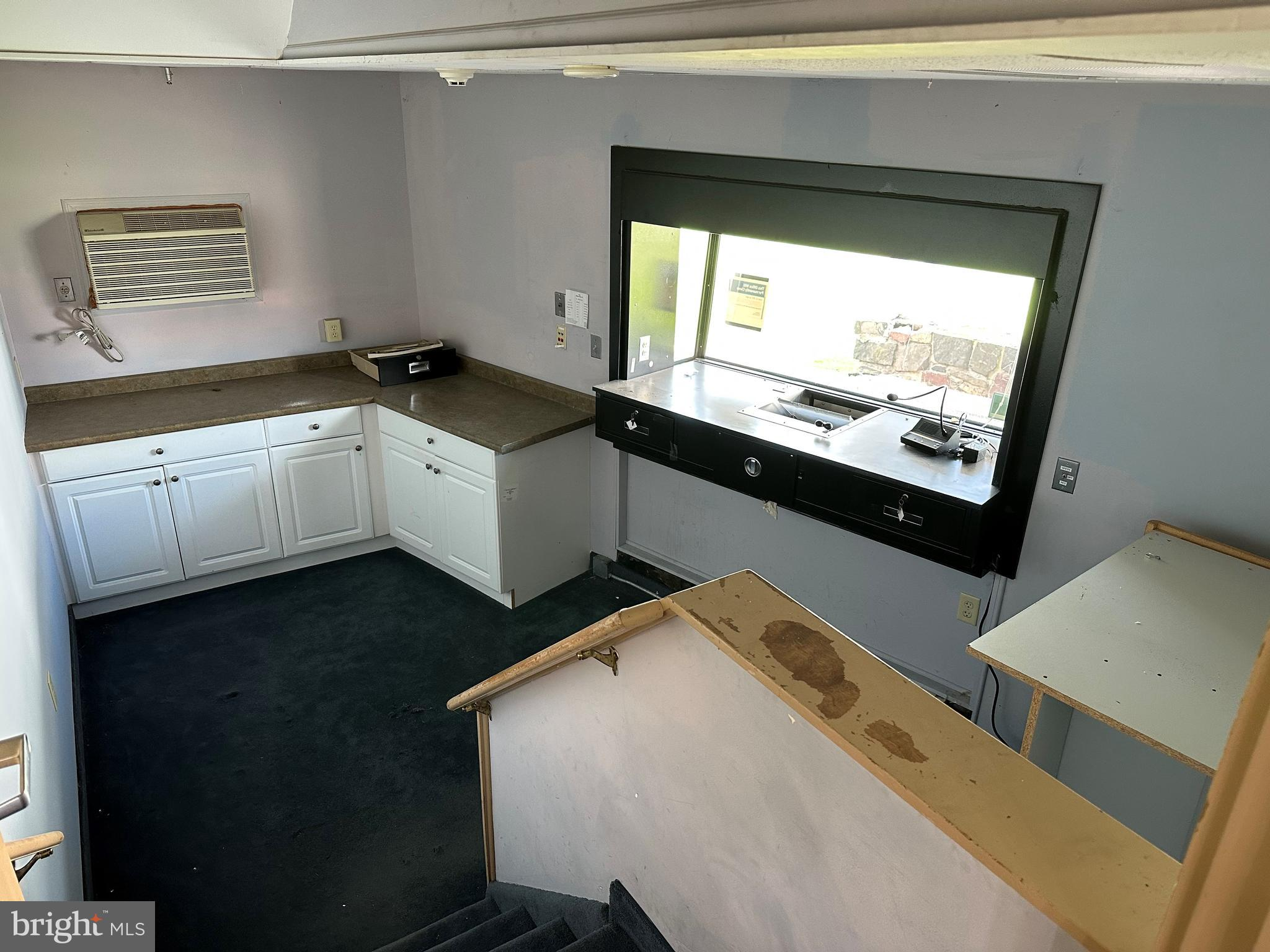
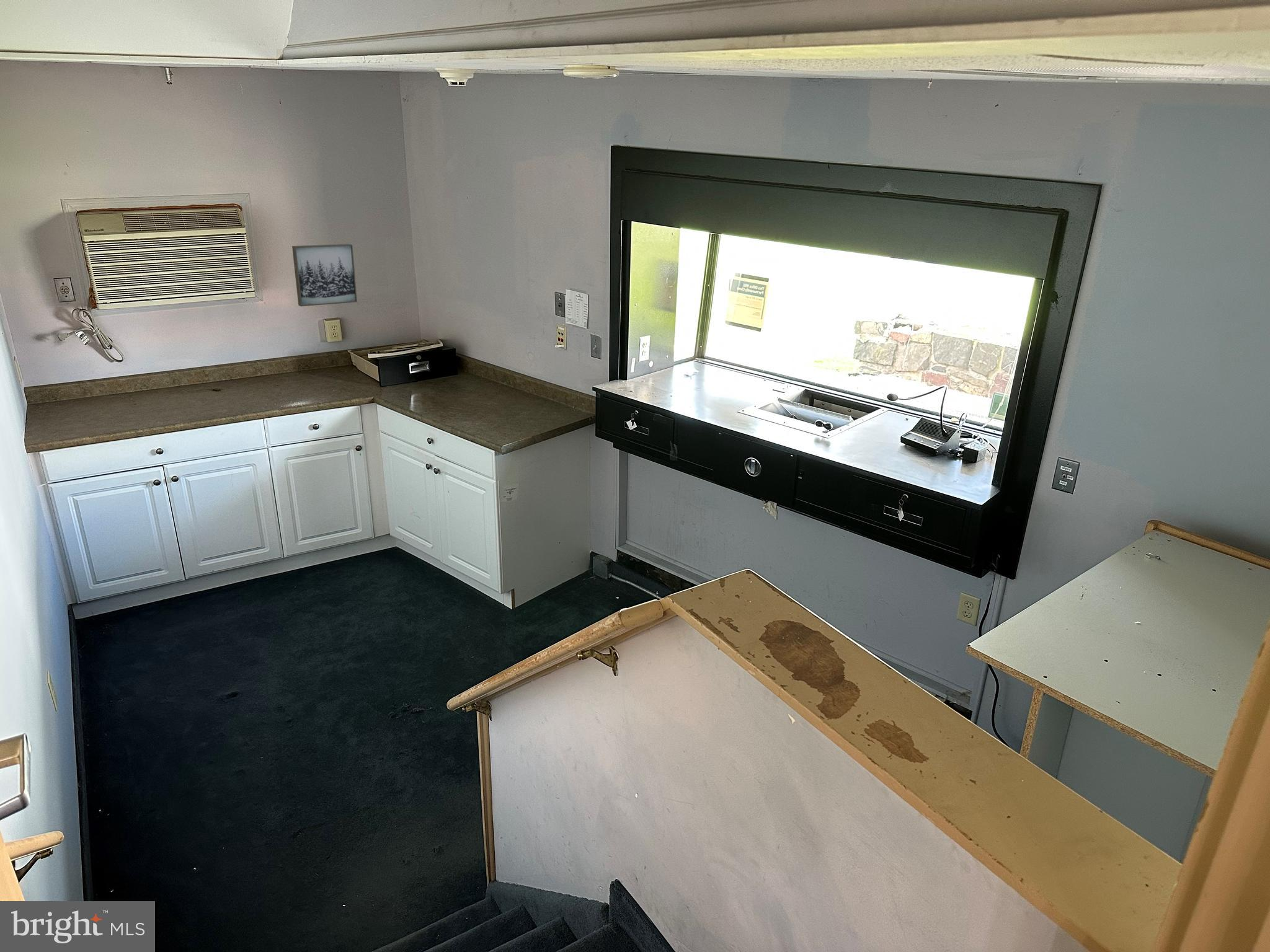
+ wall art [291,244,358,307]
